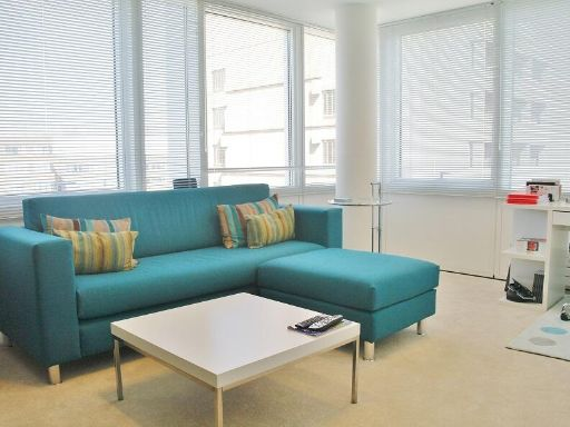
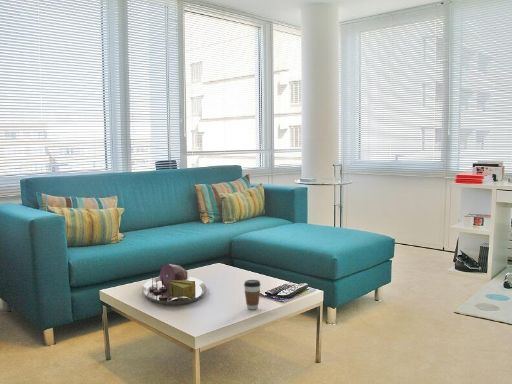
+ coffee cup [243,279,262,310]
+ serving tray [142,263,207,306]
